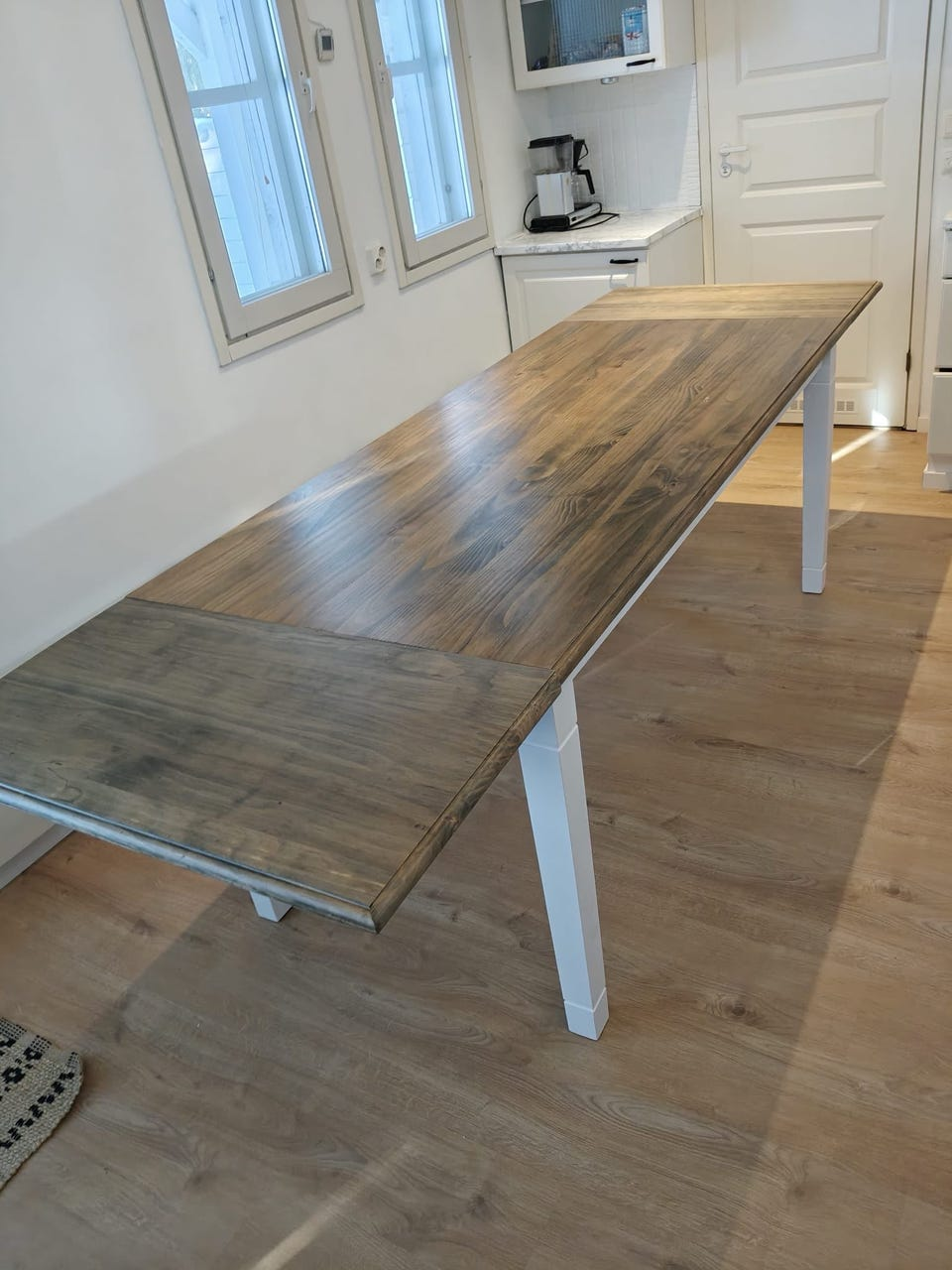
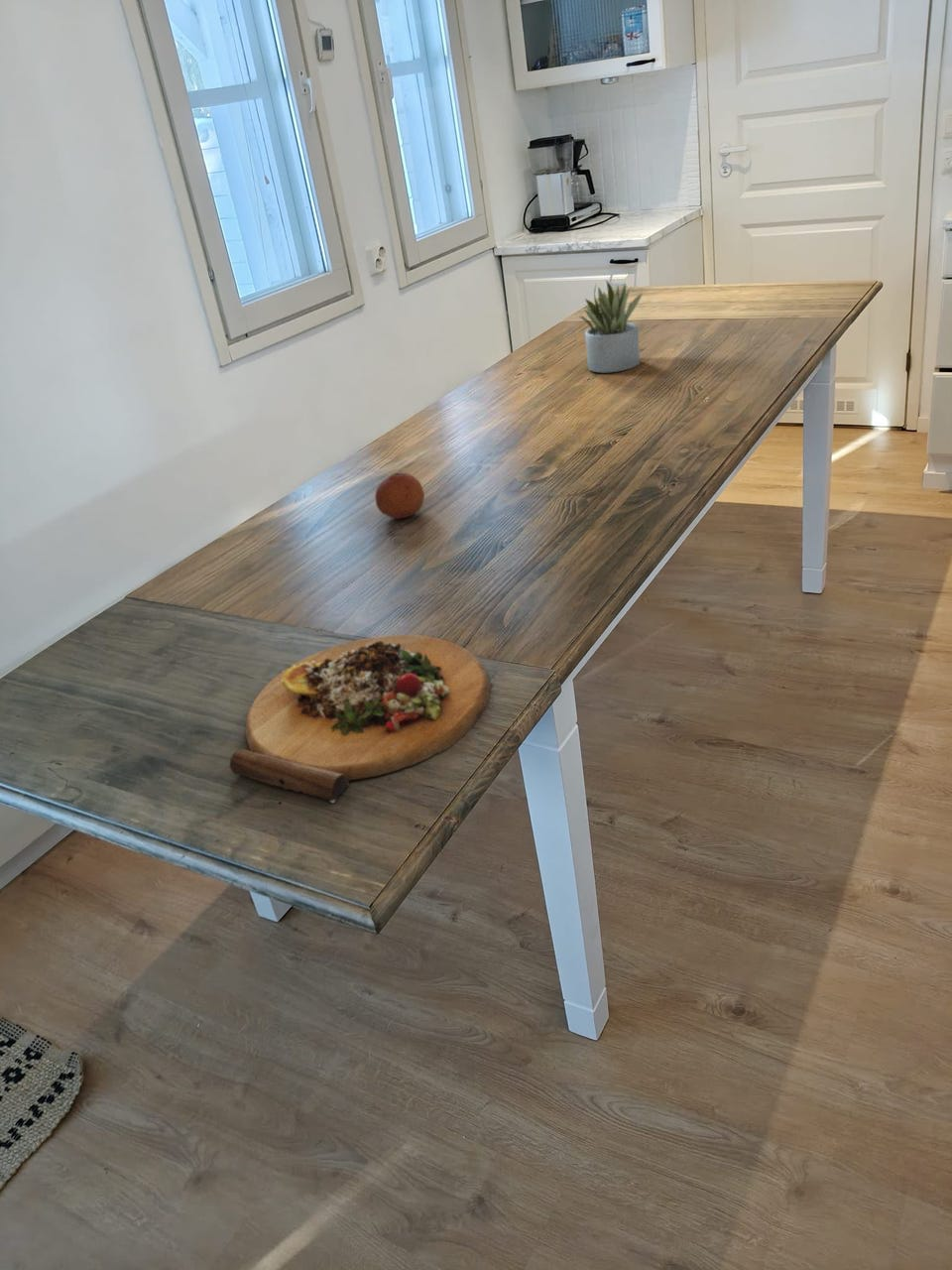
+ cutting board [229,634,492,804]
+ fruit [374,471,425,519]
+ succulent plant [577,279,645,374]
